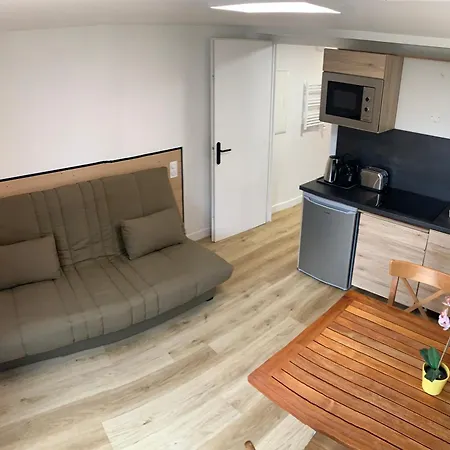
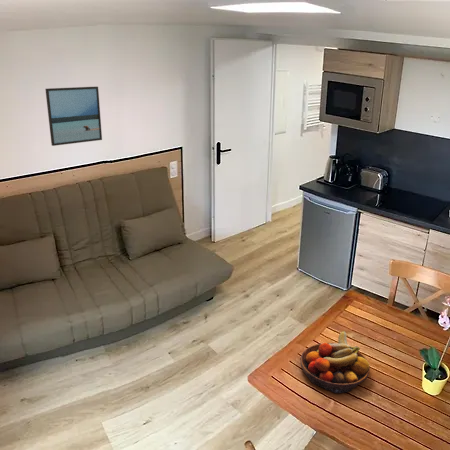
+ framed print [44,86,103,147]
+ fruit bowl [300,330,371,394]
